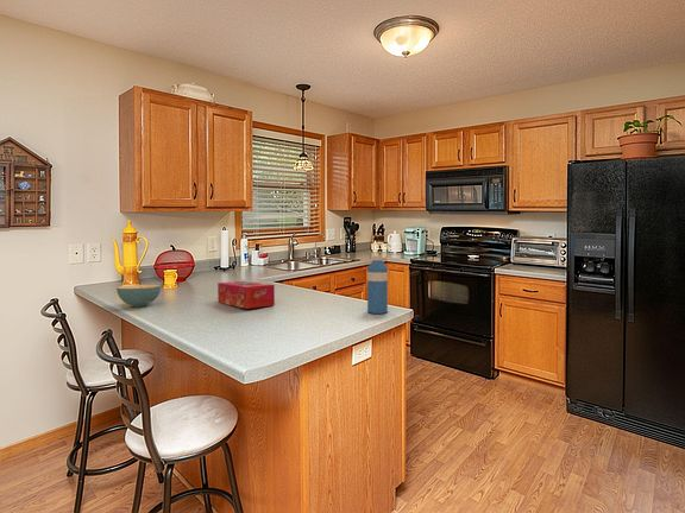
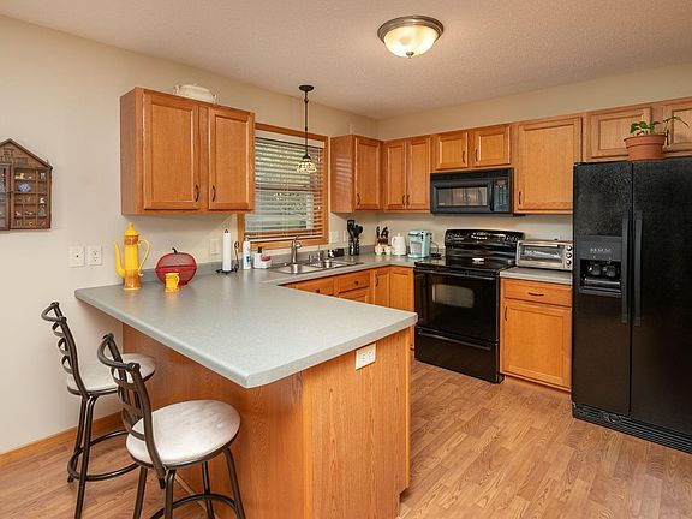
- cereal bowl [115,284,162,308]
- water bottle [366,254,389,315]
- tissue box [216,280,276,310]
